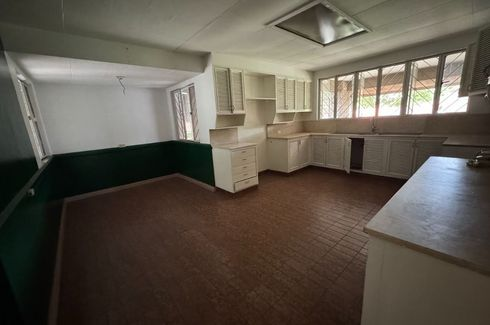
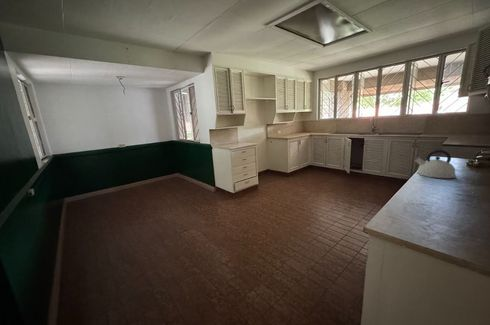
+ kettle [414,149,457,179]
